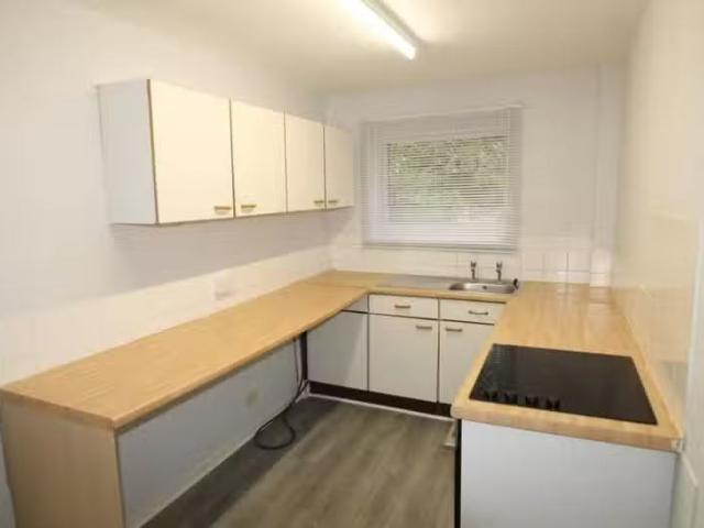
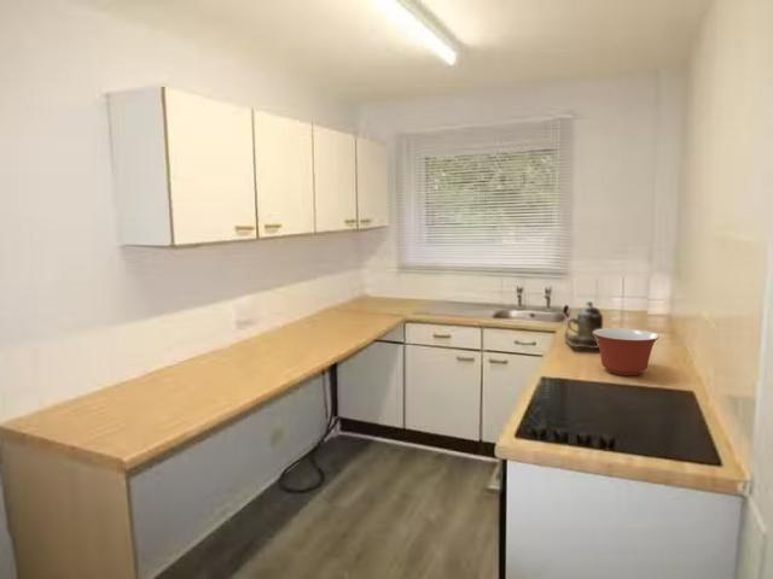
+ mixing bowl [593,327,661,376]
+ teapot [563,300,604,350]
